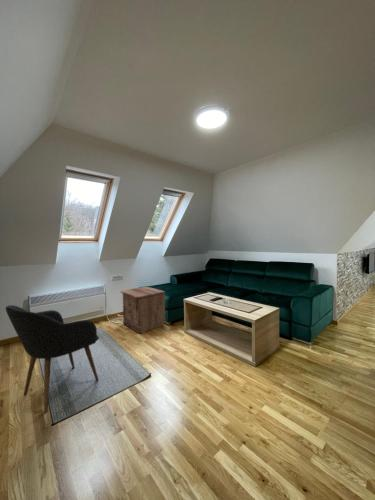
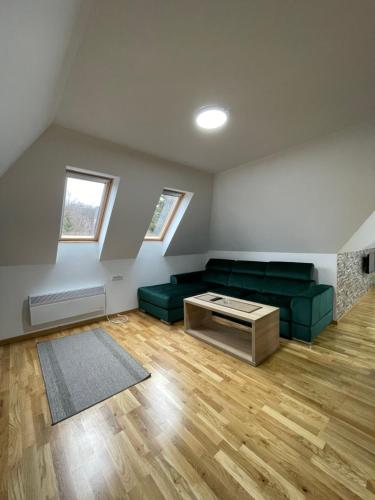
- armchair [5,304,100,414]
- nightstand [120,285,166,334]
